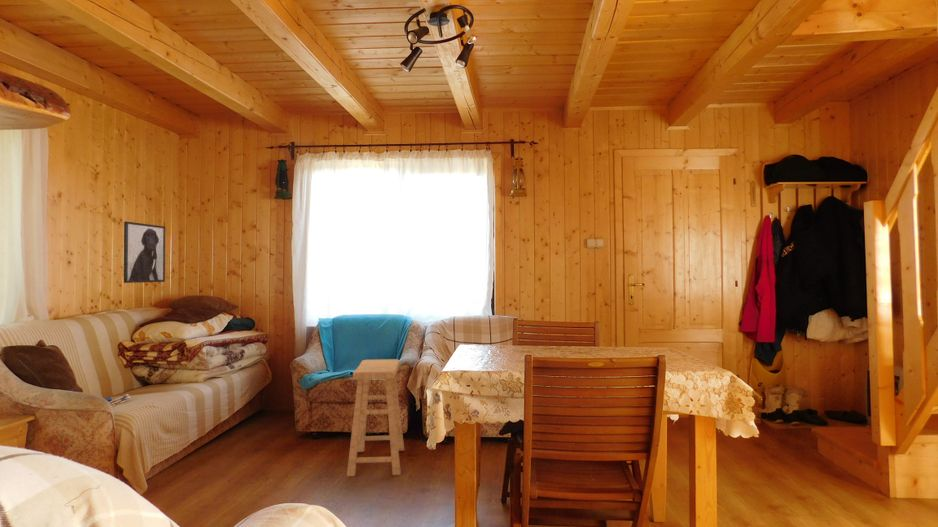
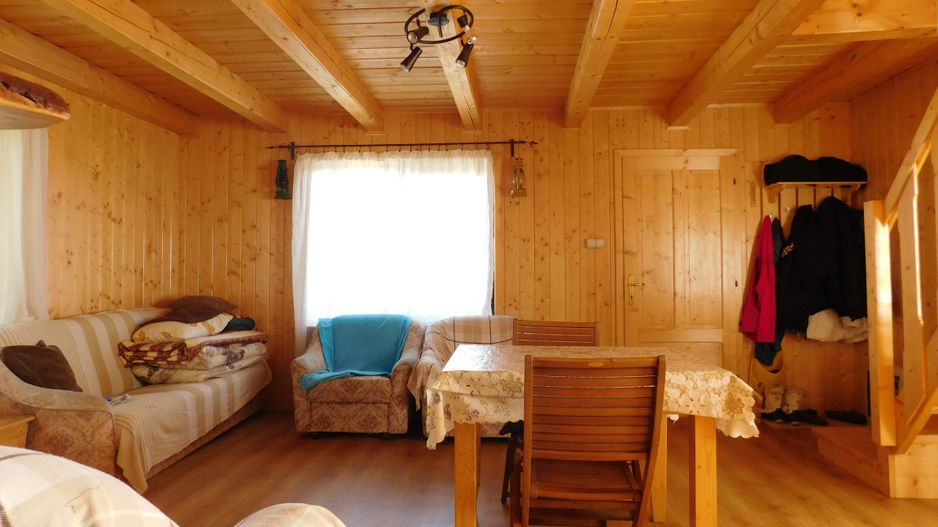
- stool [346,358,405,478]
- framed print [123,221,166,284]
